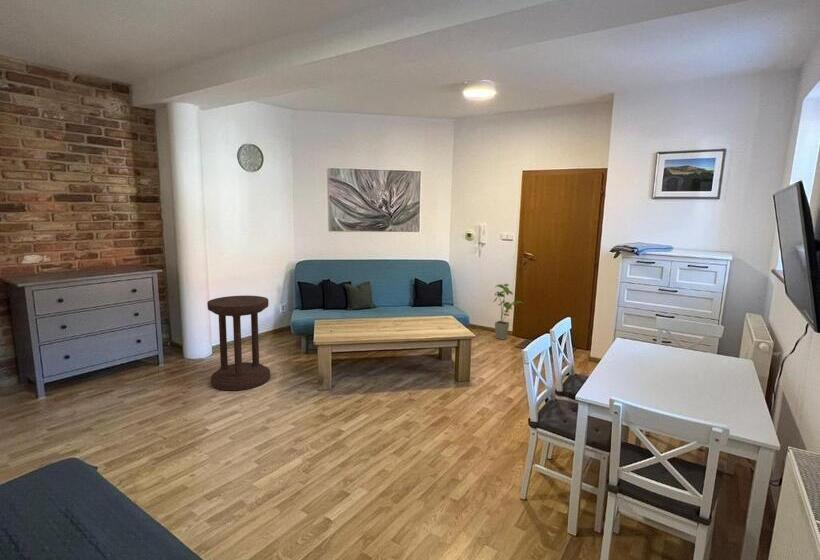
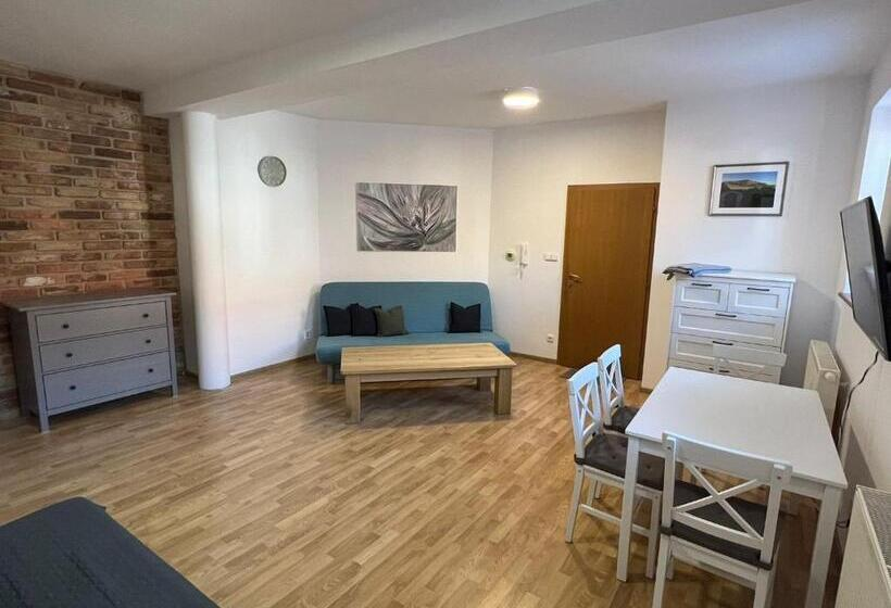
- house plant [492,283,523,341]
- side table [206,295,271,392]
